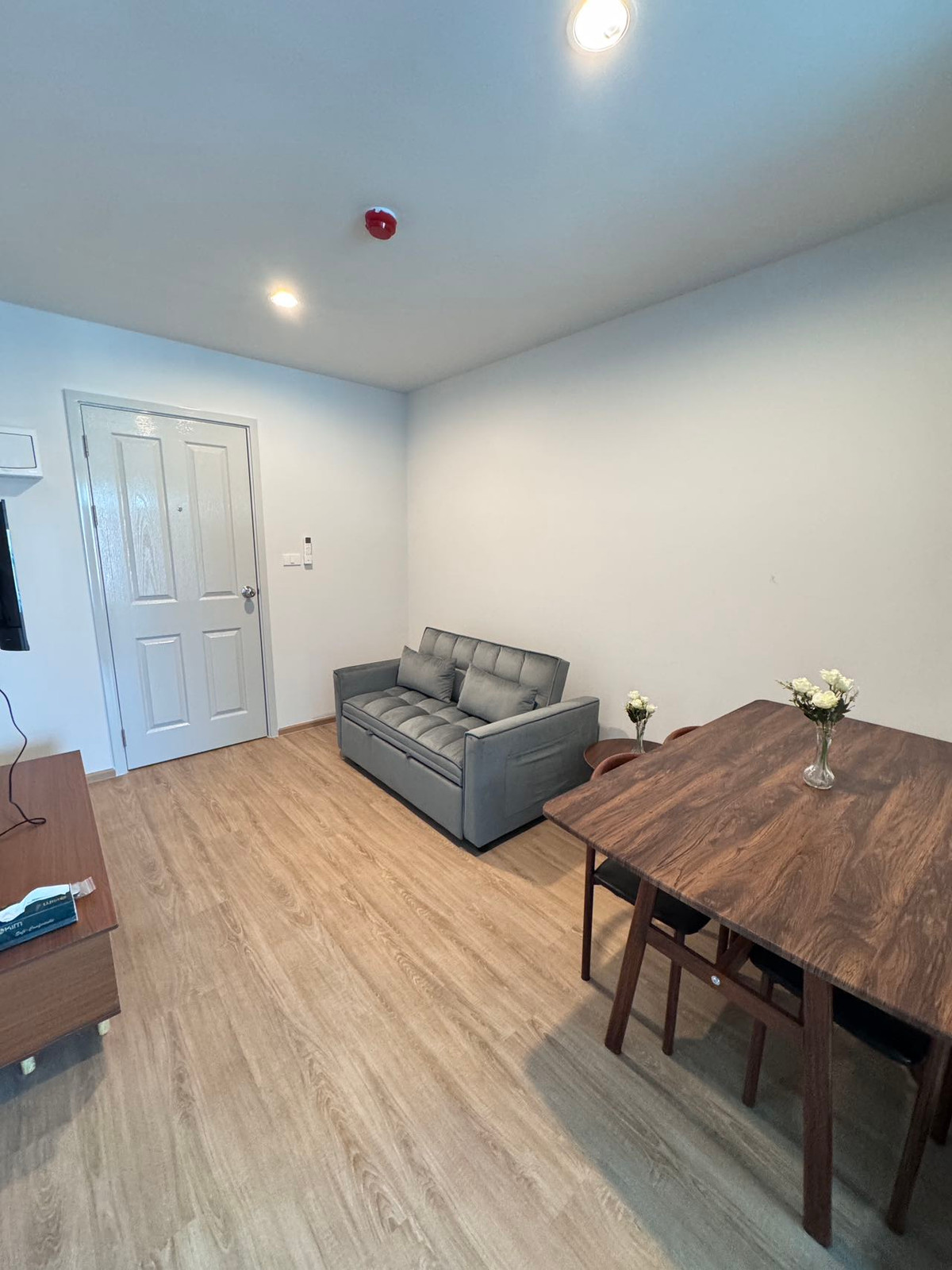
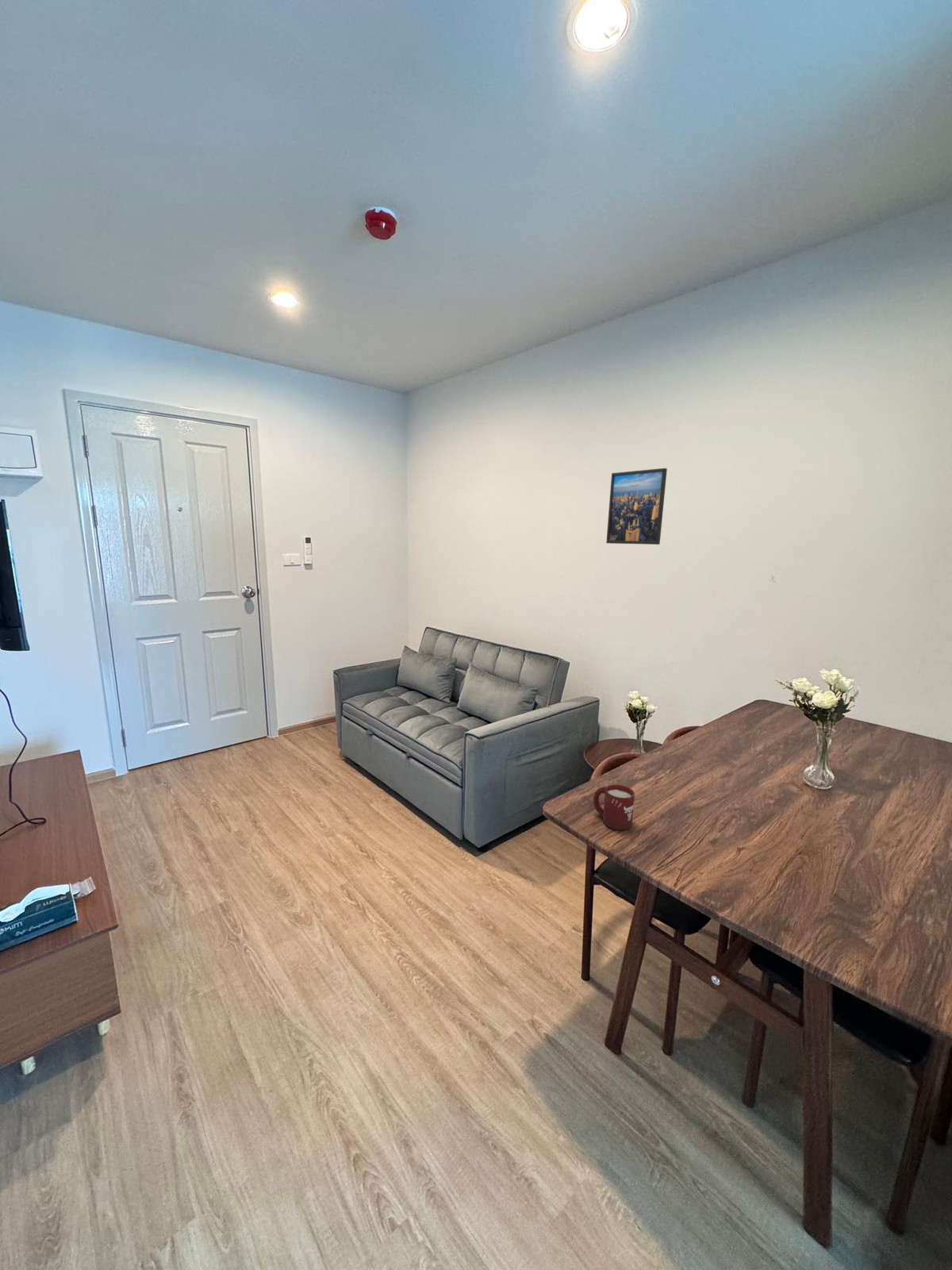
+ cup [593,784,635,831]
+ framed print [605,468,668,545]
